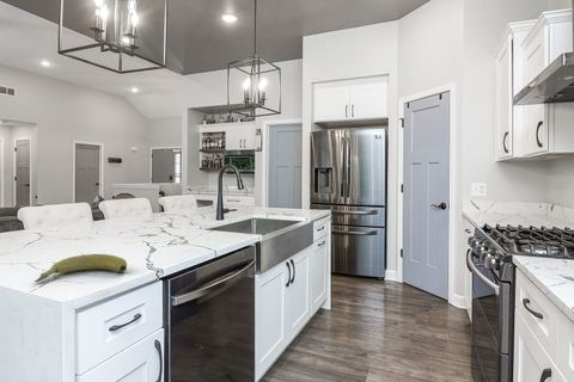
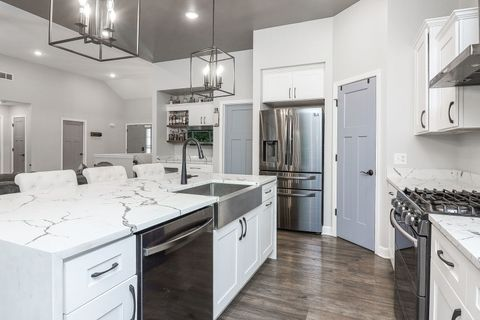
- banana [33,253,128,283]
